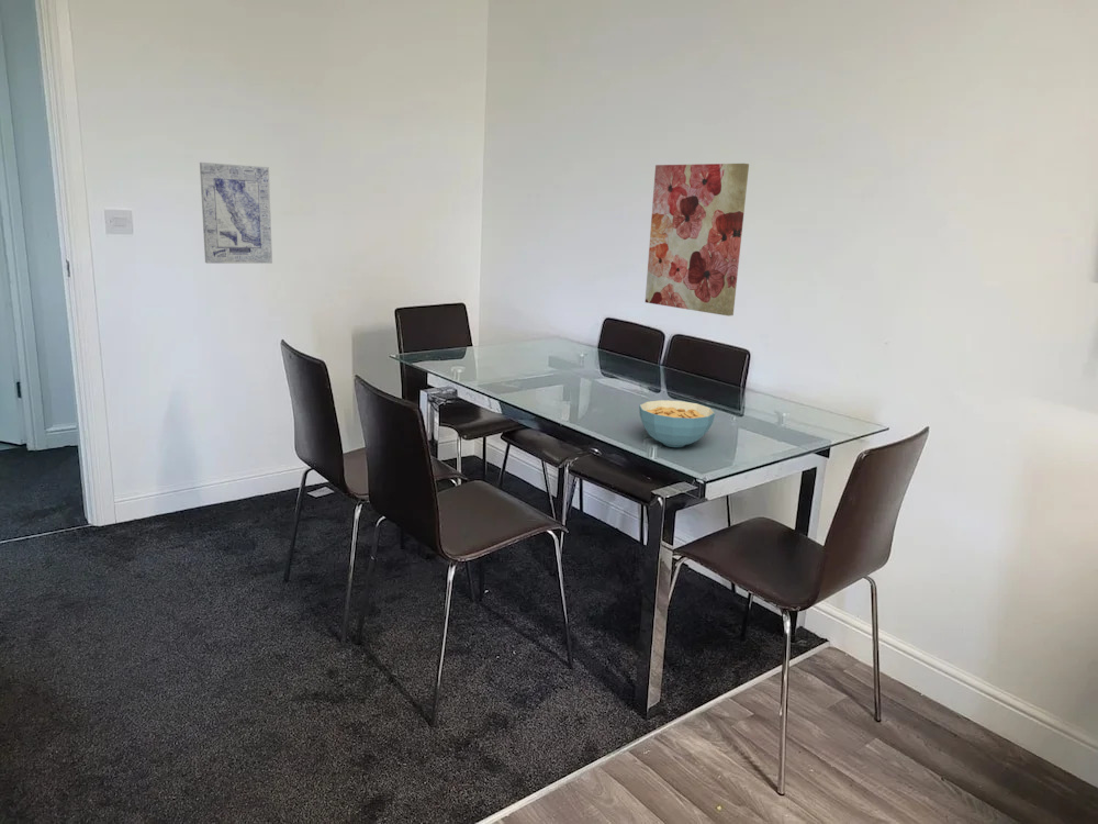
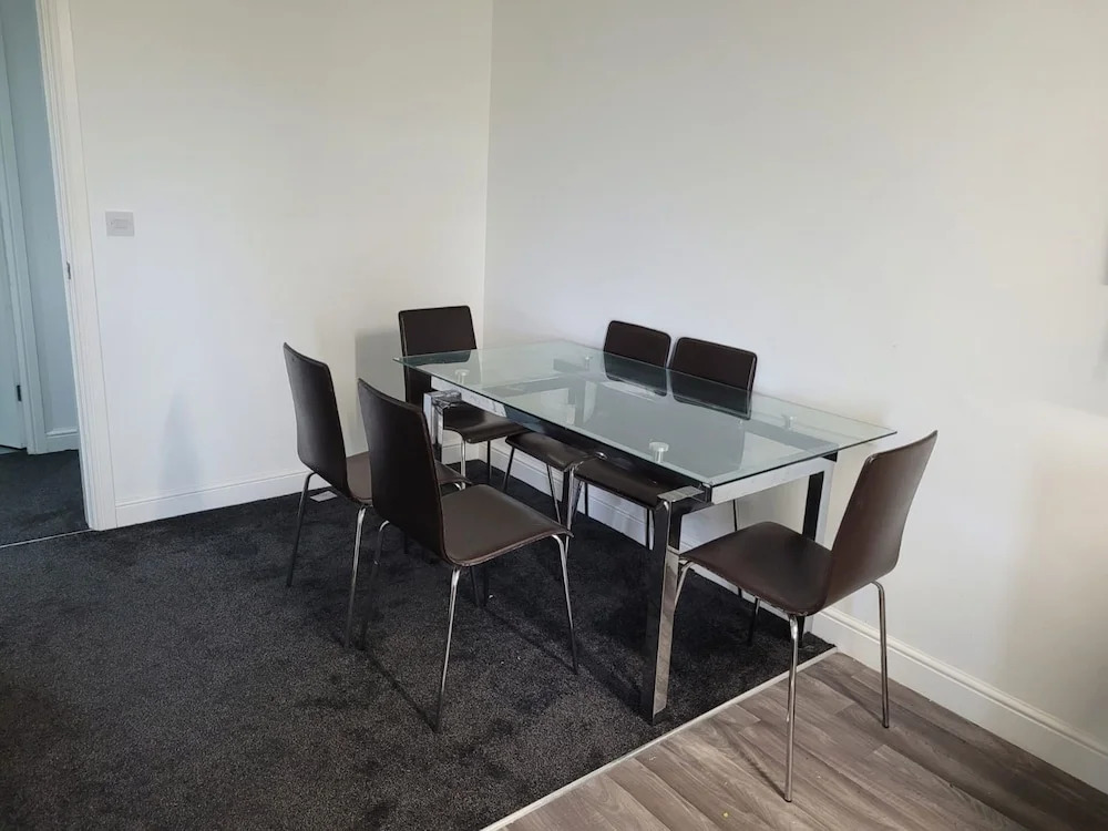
- cereal bowl [638,399,716,448]
- wall art [645,163,750,318]
- wall art [199,162,273,265]
